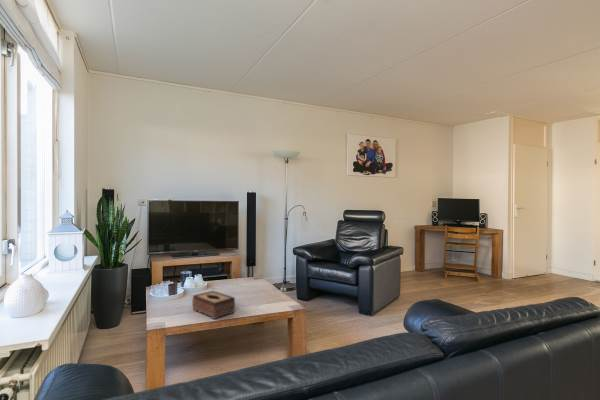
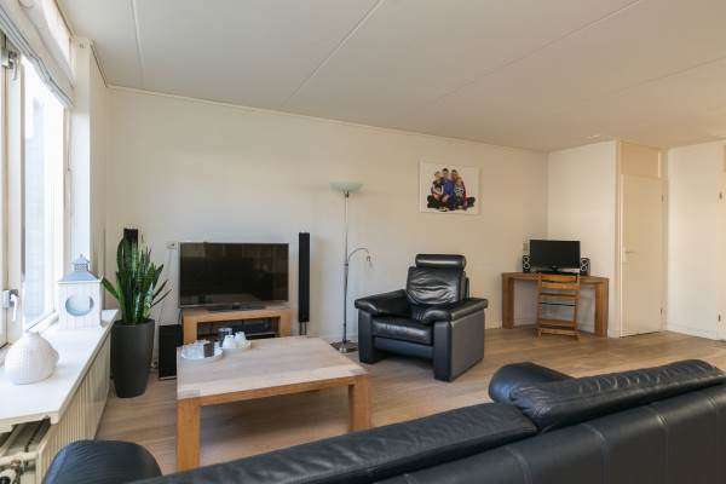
- tissue box [191,290,236,320]
